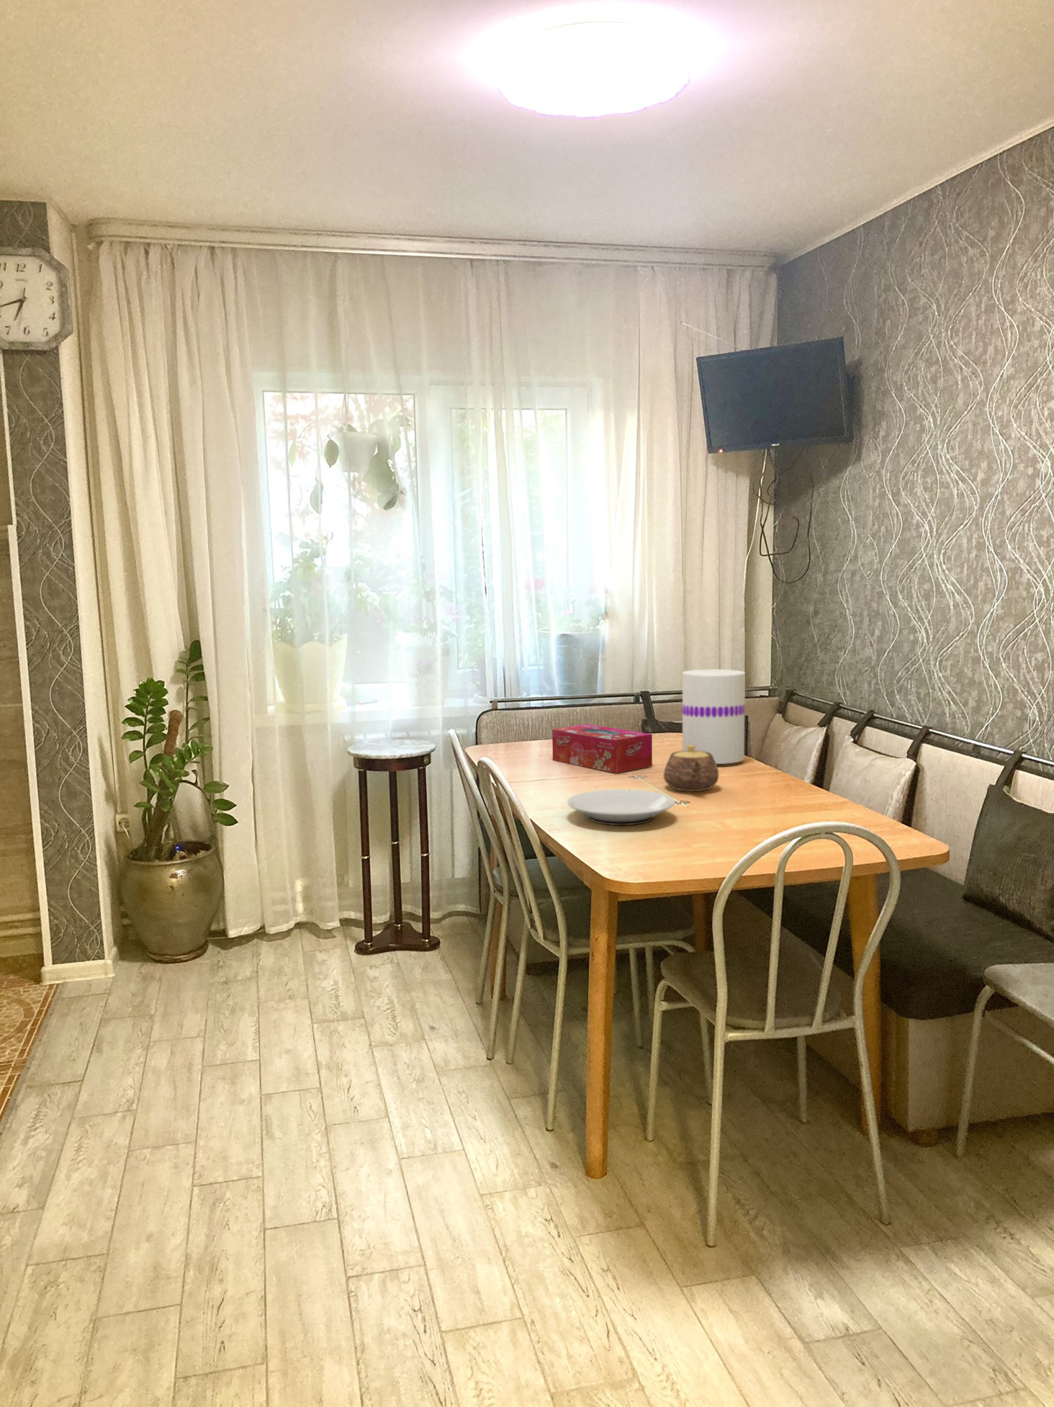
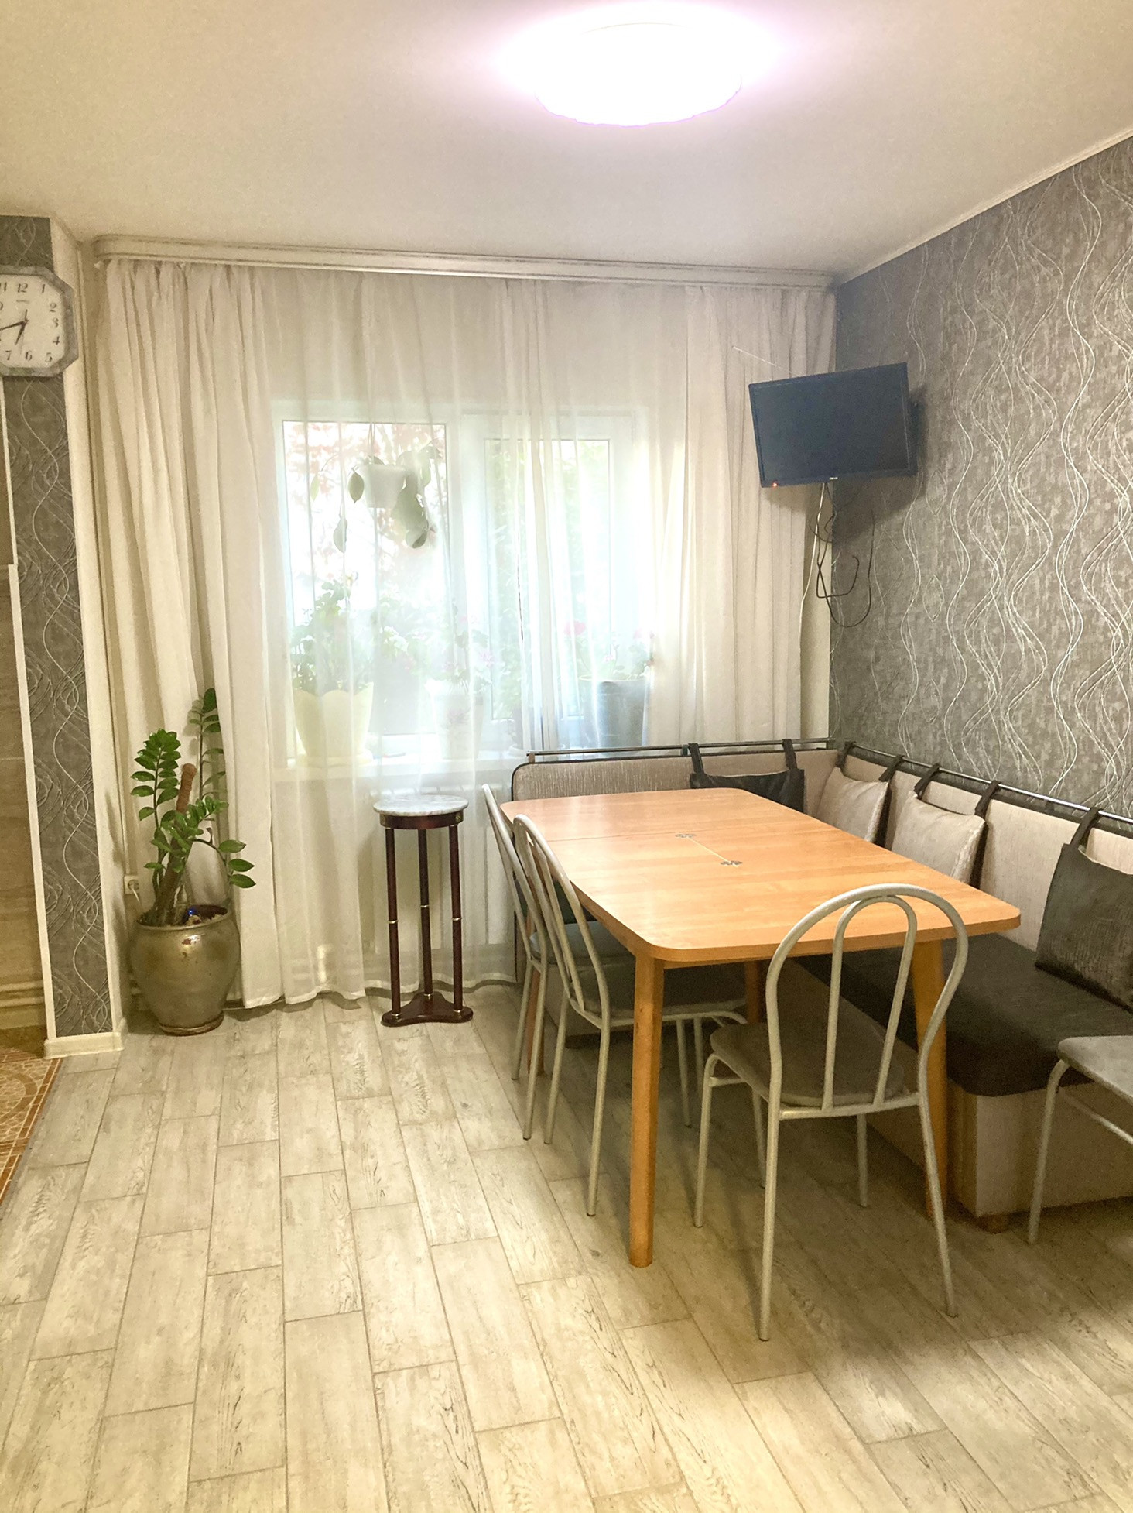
- teapot [662,745,720,793]
- plate [567,788,676,826]
- tissue box [551,723,653,774]
- vase [682,669,746,765]
